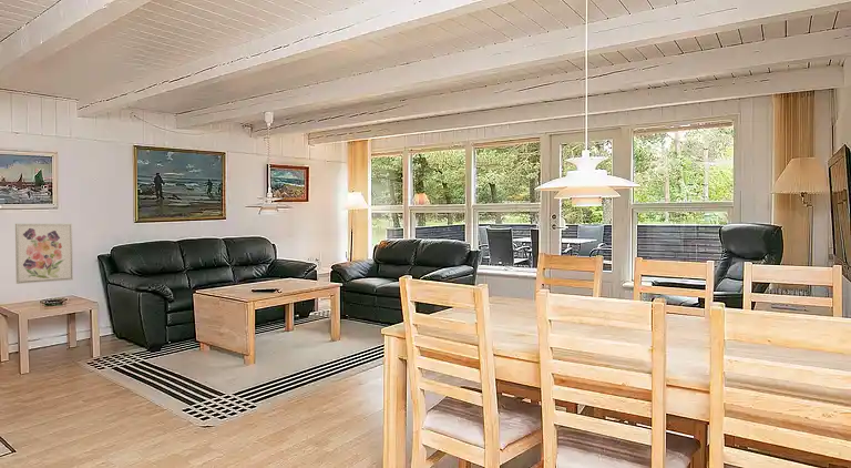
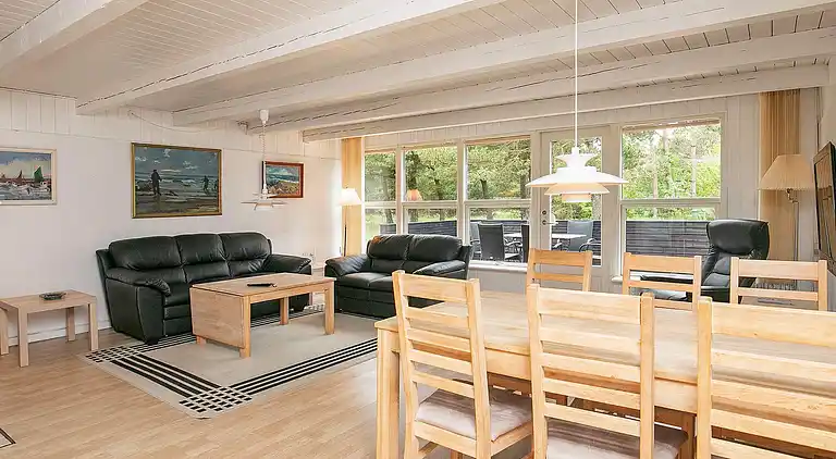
- wall art [14,223,74,285]
